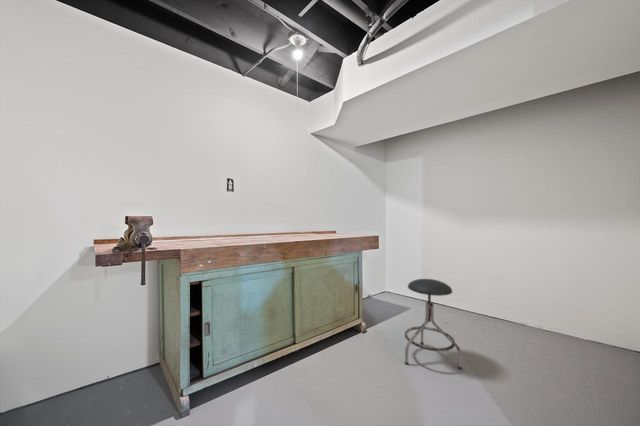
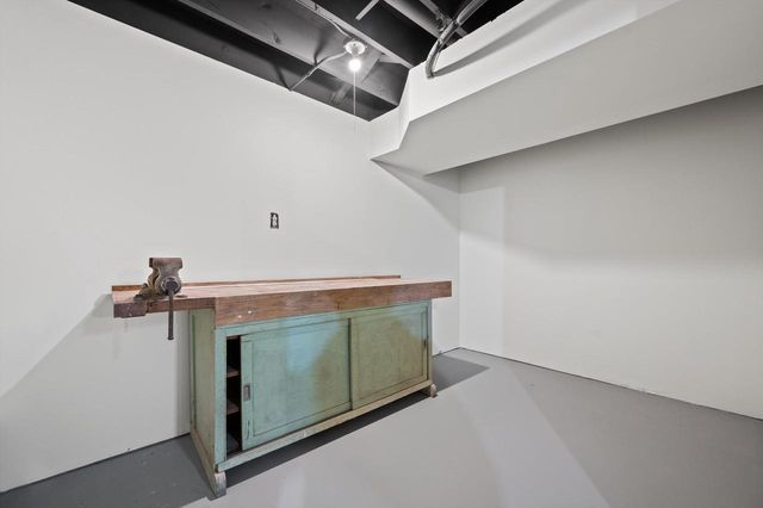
- stool [404,278,463,371]
